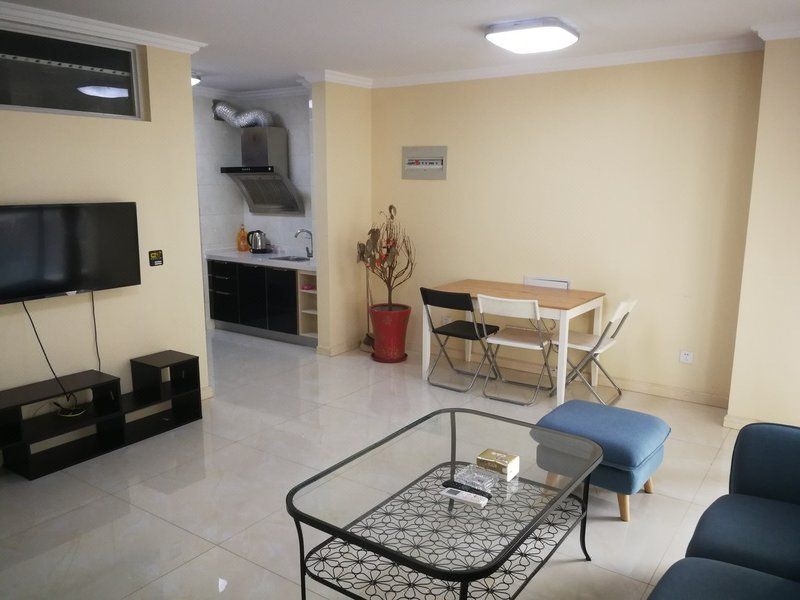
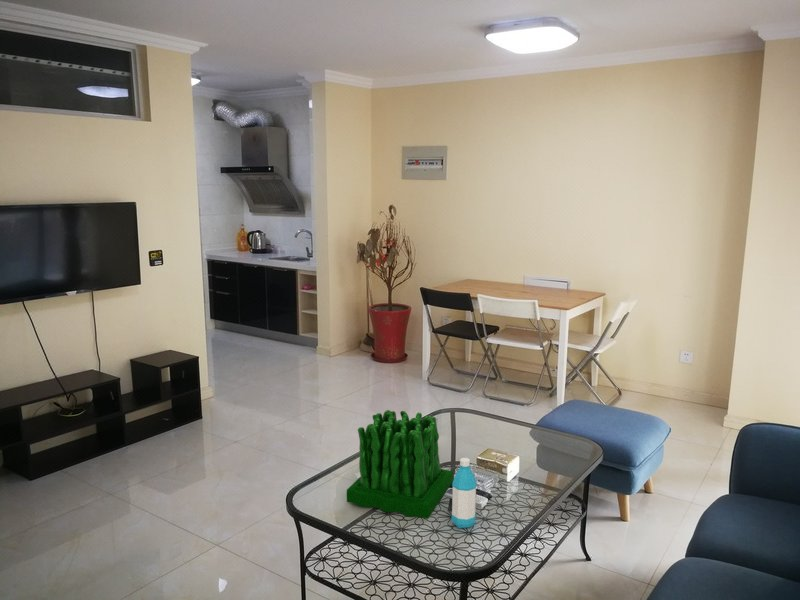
+ water bottle [451,457,478,529]
+ plant [346,409,454,520]
